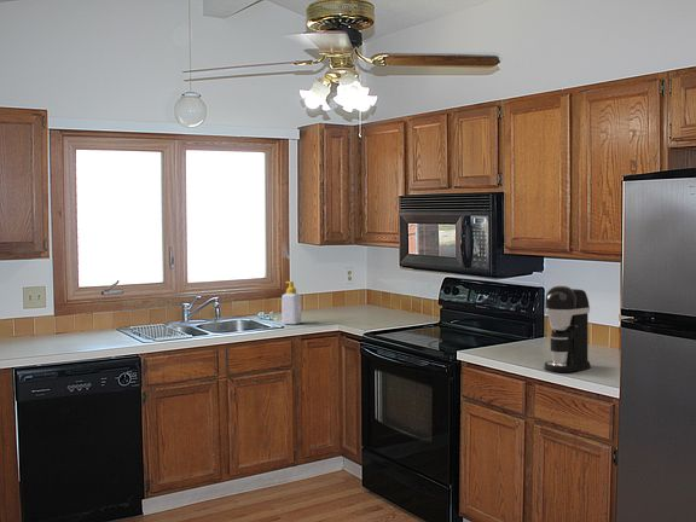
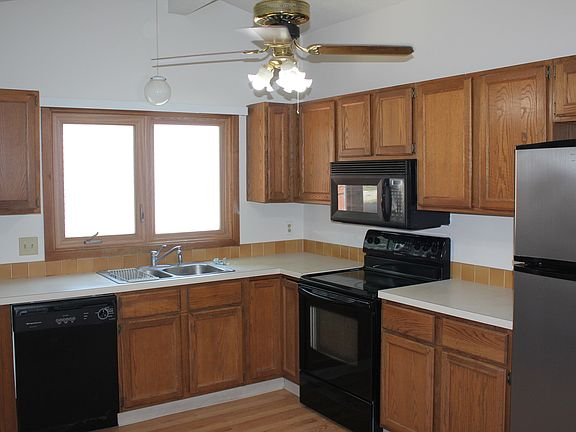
- coffee maker [543,285,592,373]
- soap bottle [280,280,302,325]
